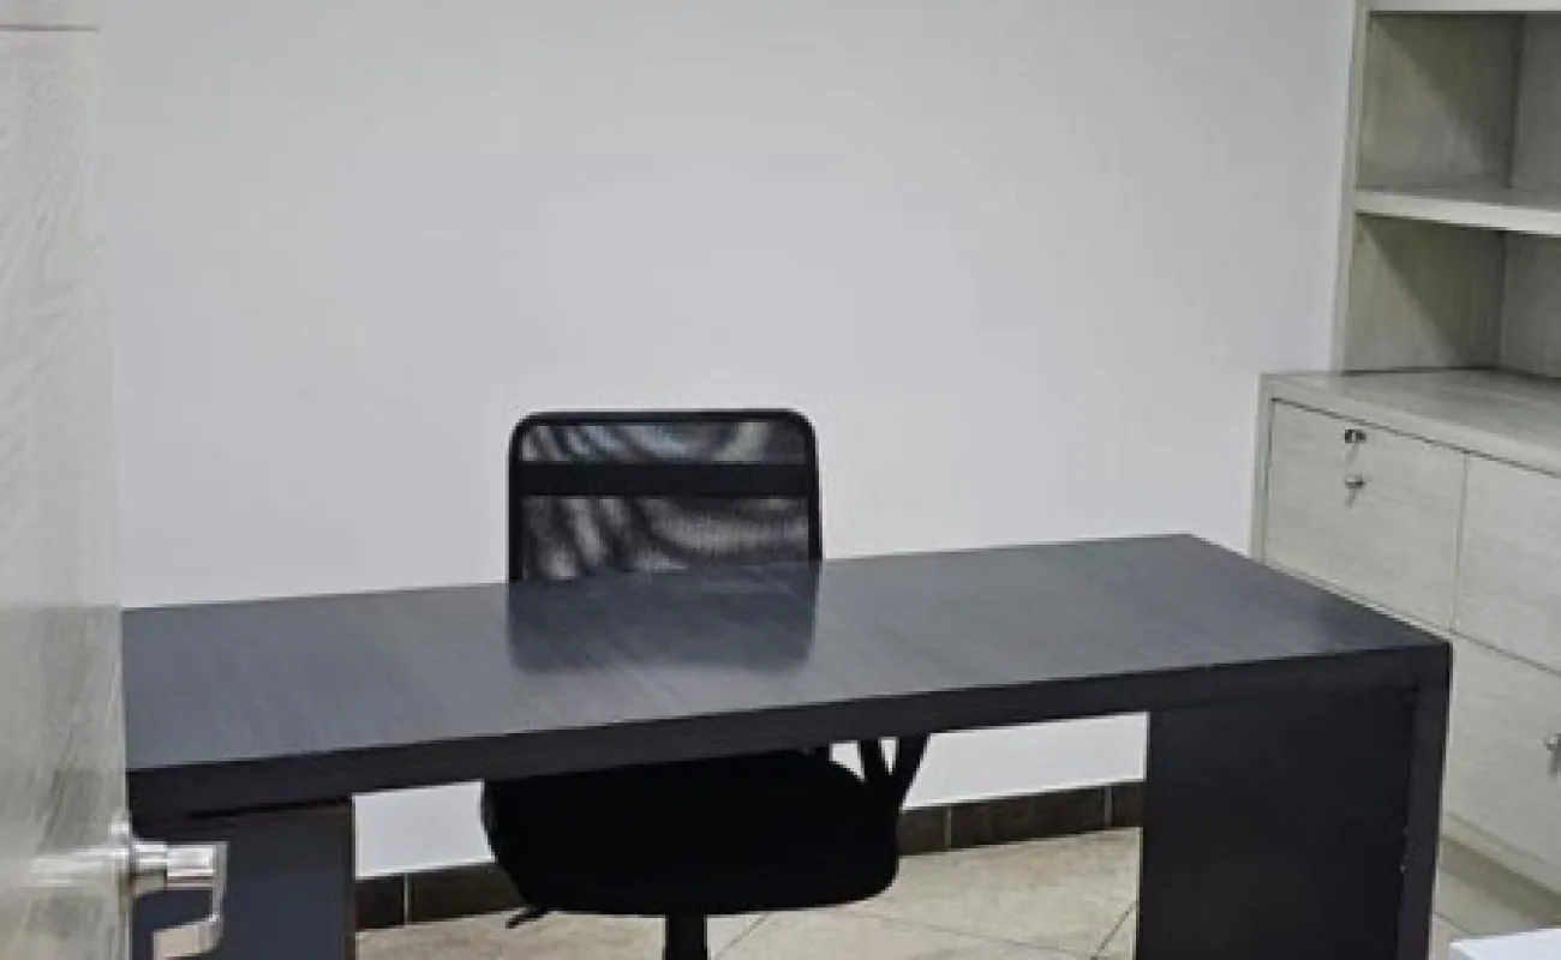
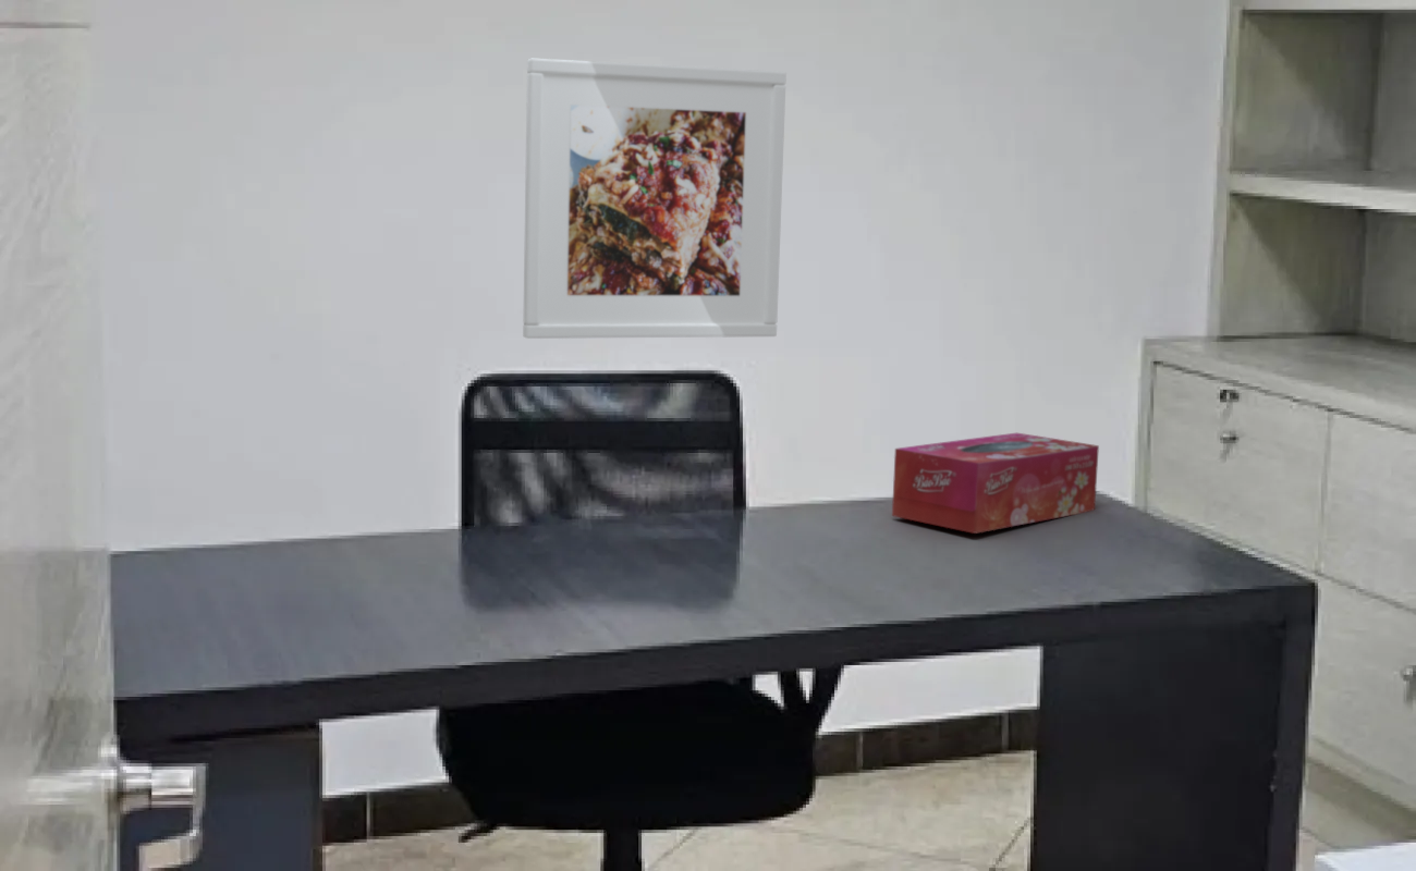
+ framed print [522,58,788,340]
+ tissue box [891,432,1100,535]
